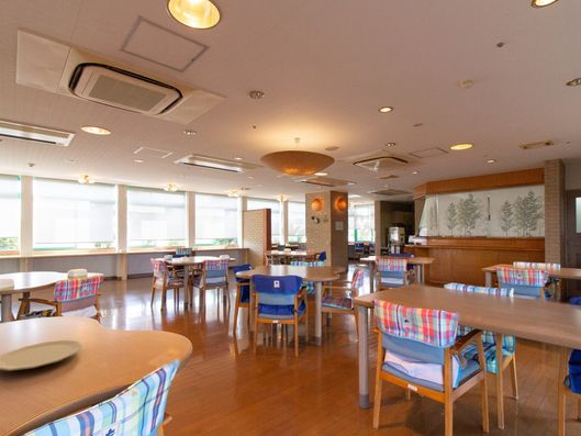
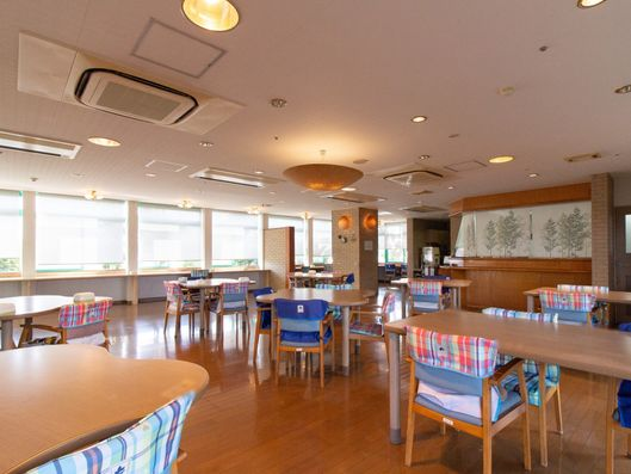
- plate [0,339,83,372]
